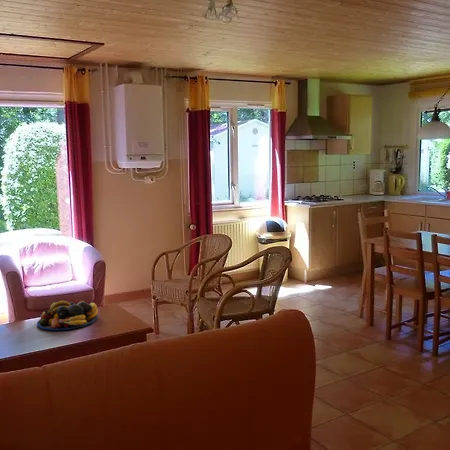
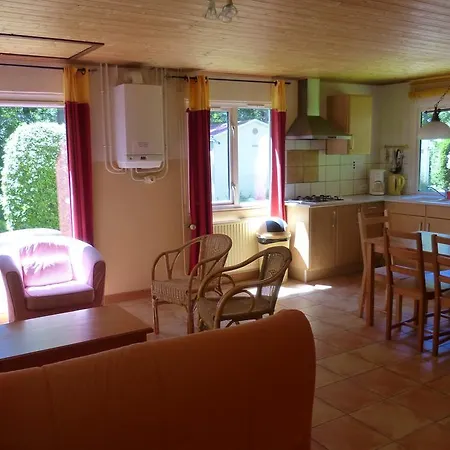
- fruit bowl [36,300,99,331]
